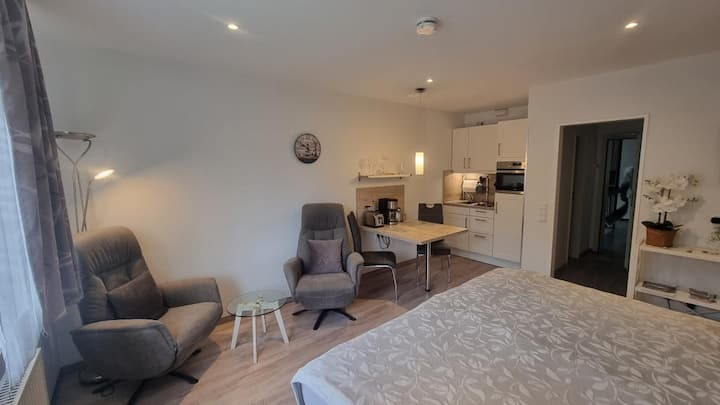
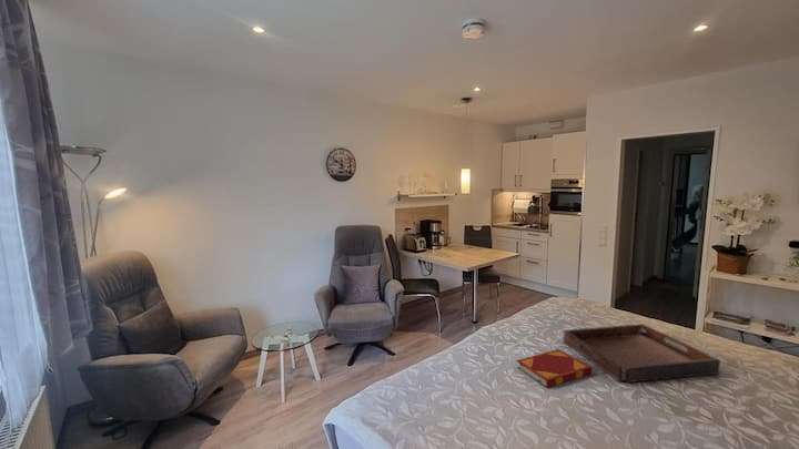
+ serving tray [563,323,721,384]
+ hardback book [515,348,594,389]
